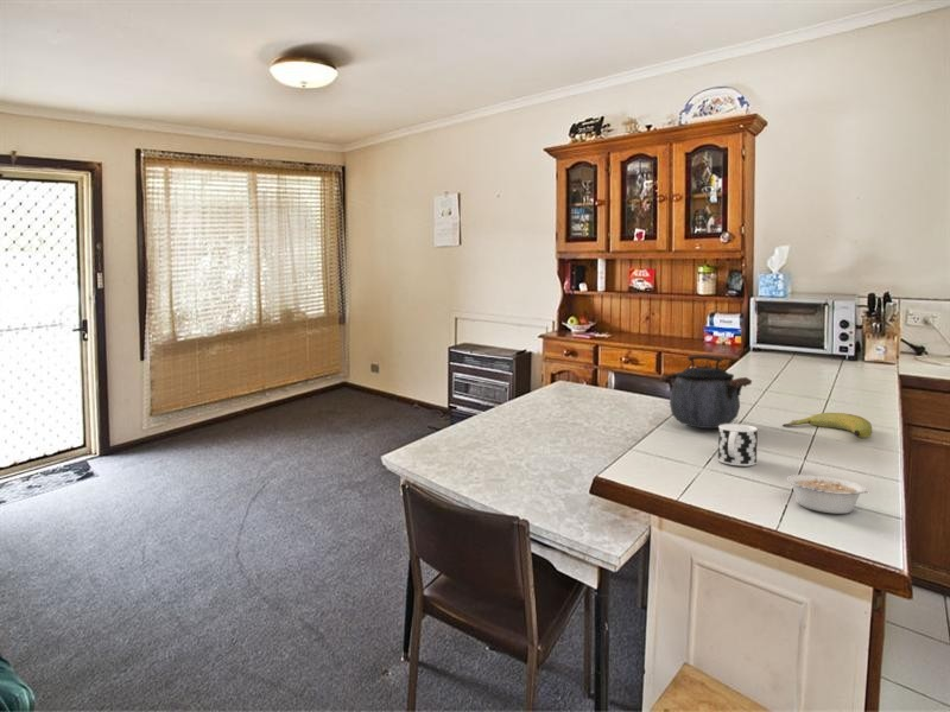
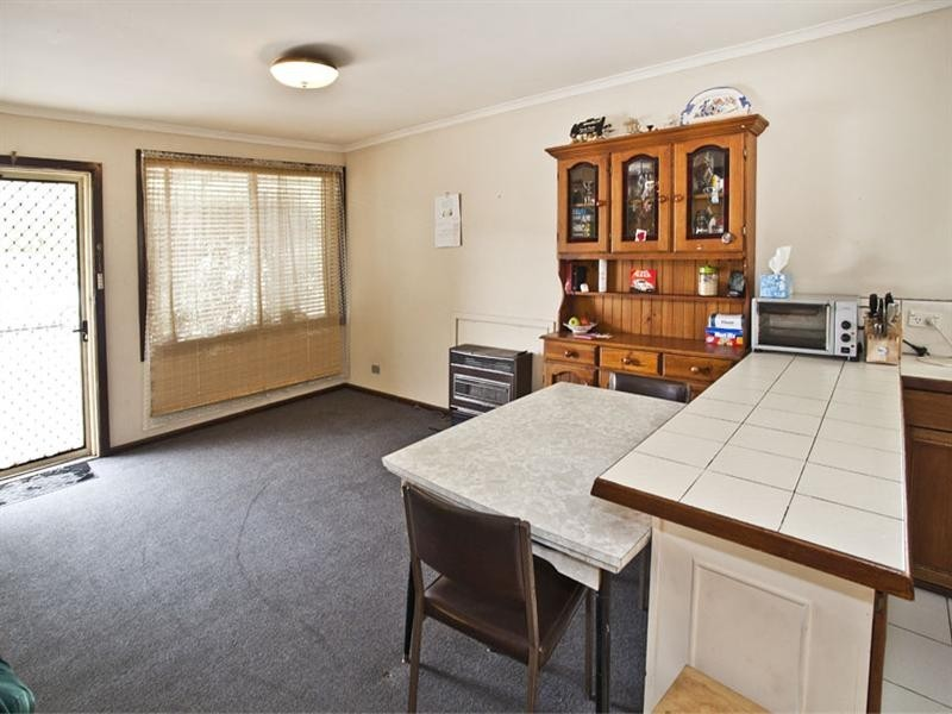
- legume [785,473,868,515]
- kettle [659,354,753,430]
- cup [717,422,759,468]
- banana [781,412,873,439]
